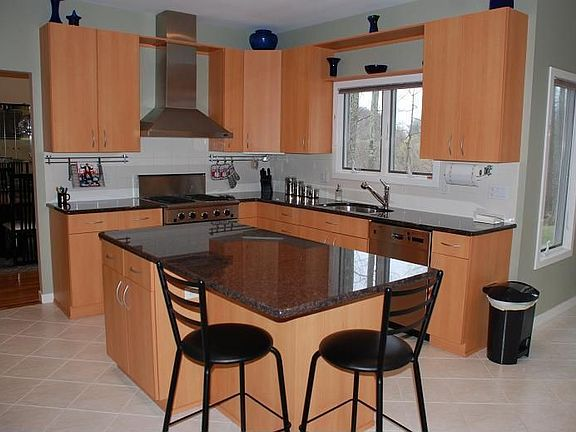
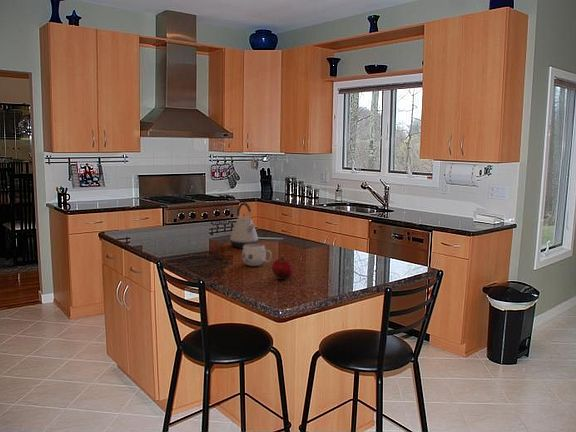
+ kettle [229,201,259,249]
+ fruit [271,257,294,280]
+ mug [241,243,273,267]
